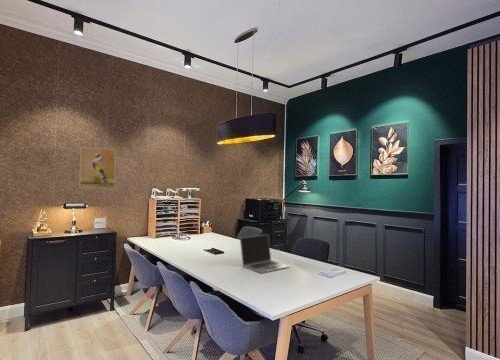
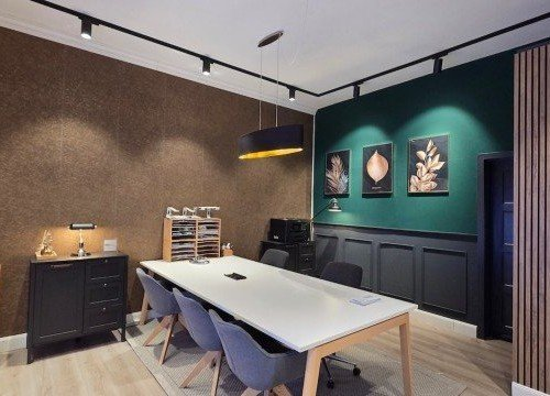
- laptop [239,233,291,274]
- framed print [78,146,117,189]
